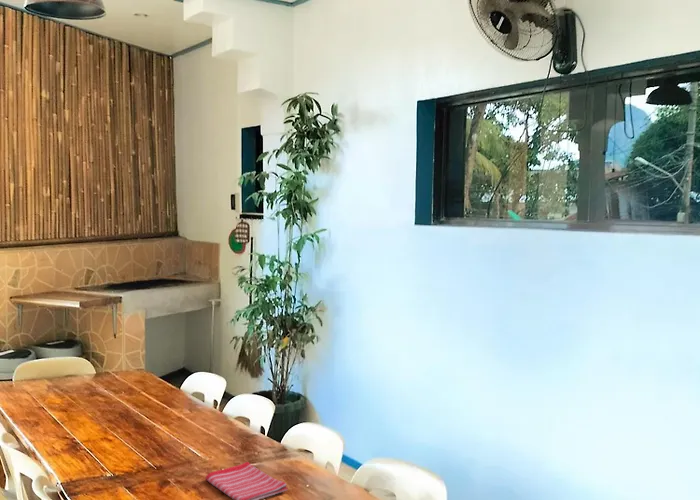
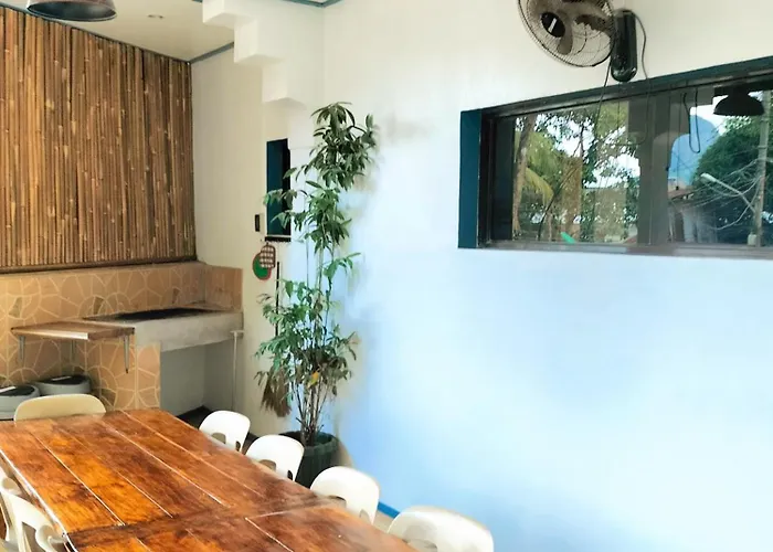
- dish towel [204,461,289,500]
